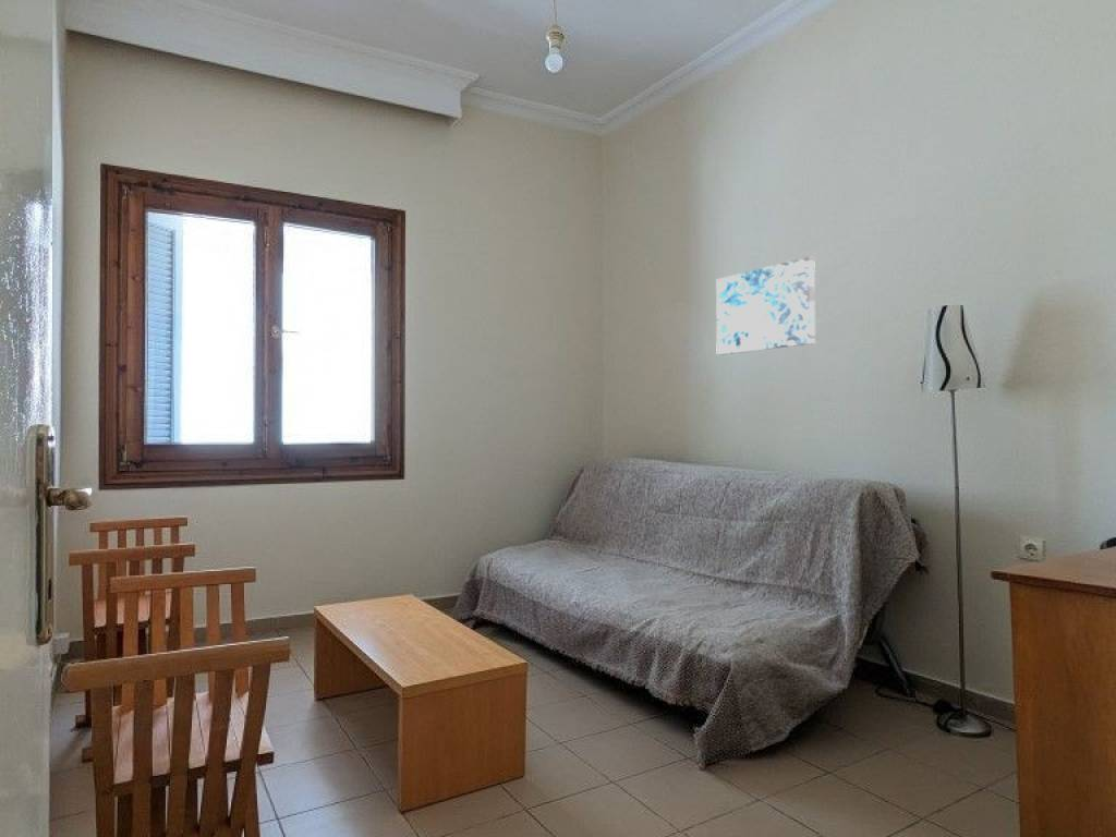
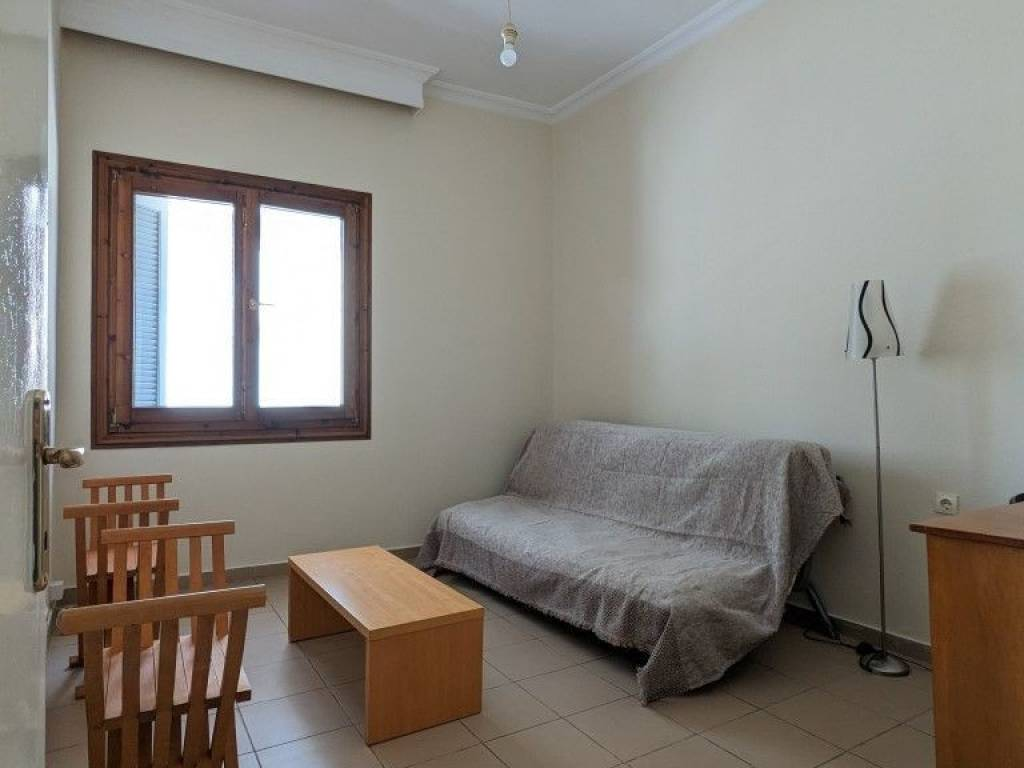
- wall art [715,255,816,355]
